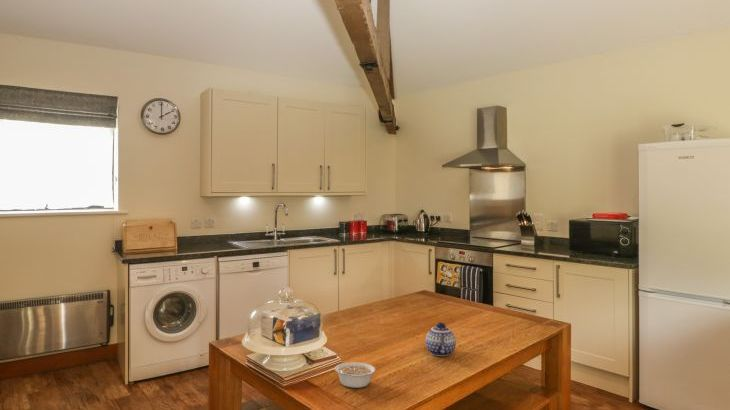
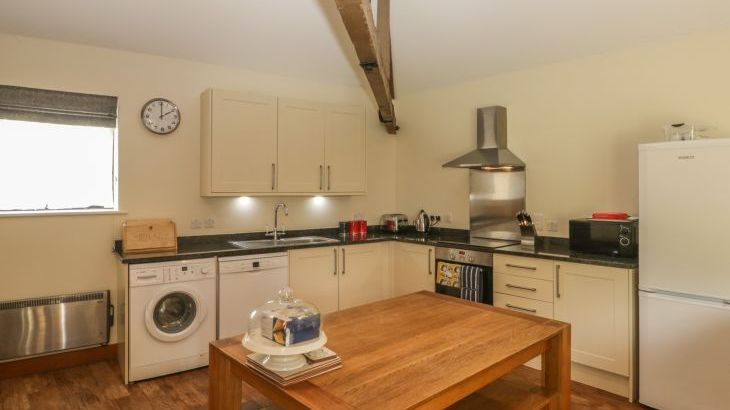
- teapot [425,321,457,357]
- legume [334,361,376,389]
